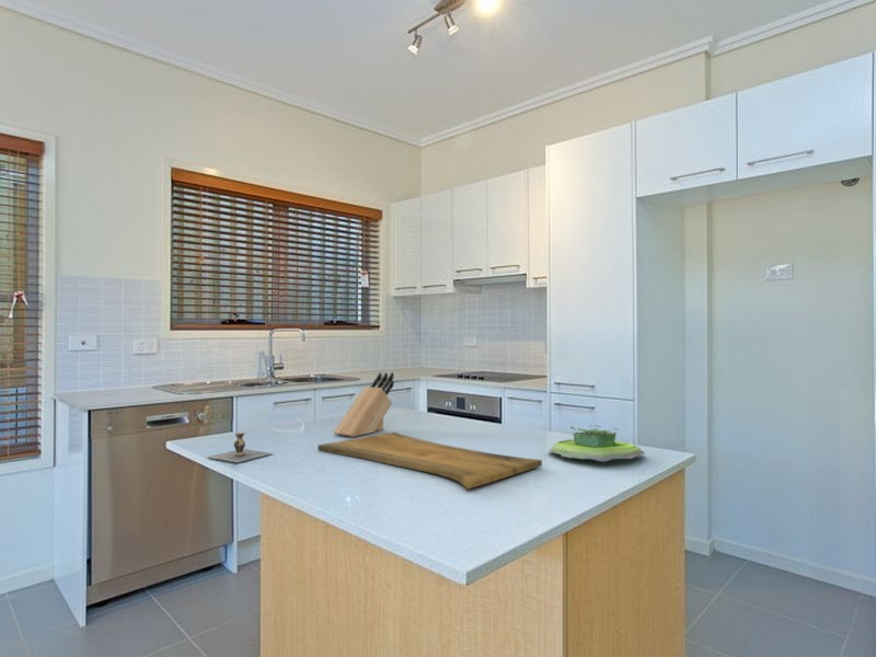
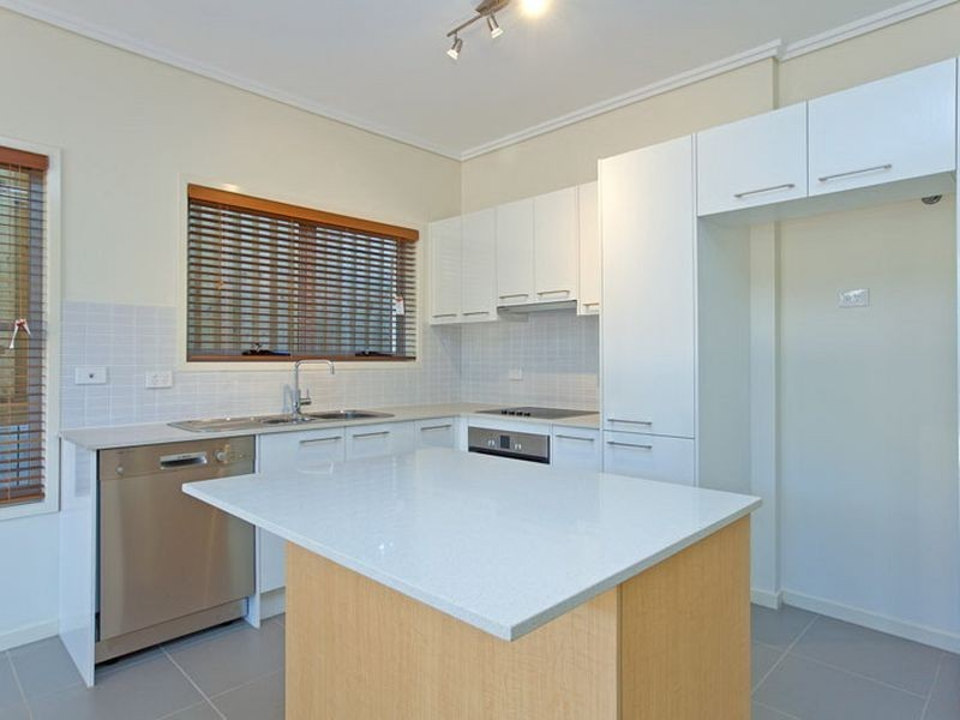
- knife block [333,371,395,438]
- pottery [206,430,274,463]
- plant pot [549,423,645,462]
- cutting board [316,431,543,491]
